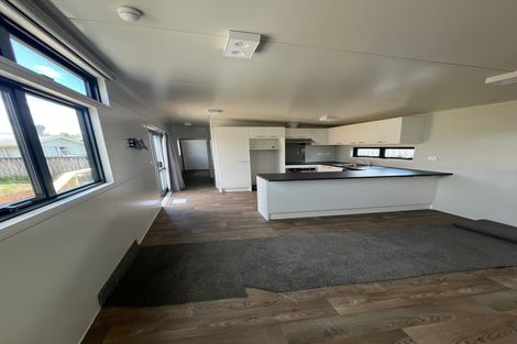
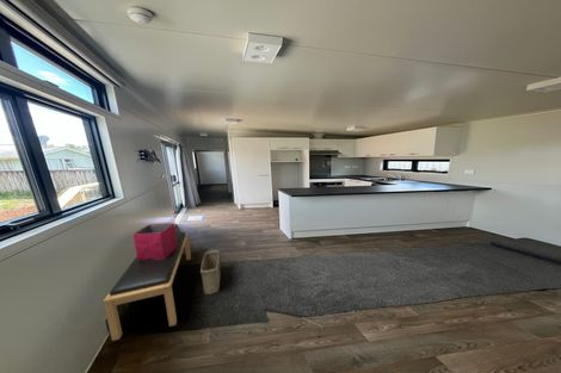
+ bench [101,231,192,342]
+ storage bin [131,222,178,261]
+ basket [199,249,222,296]
